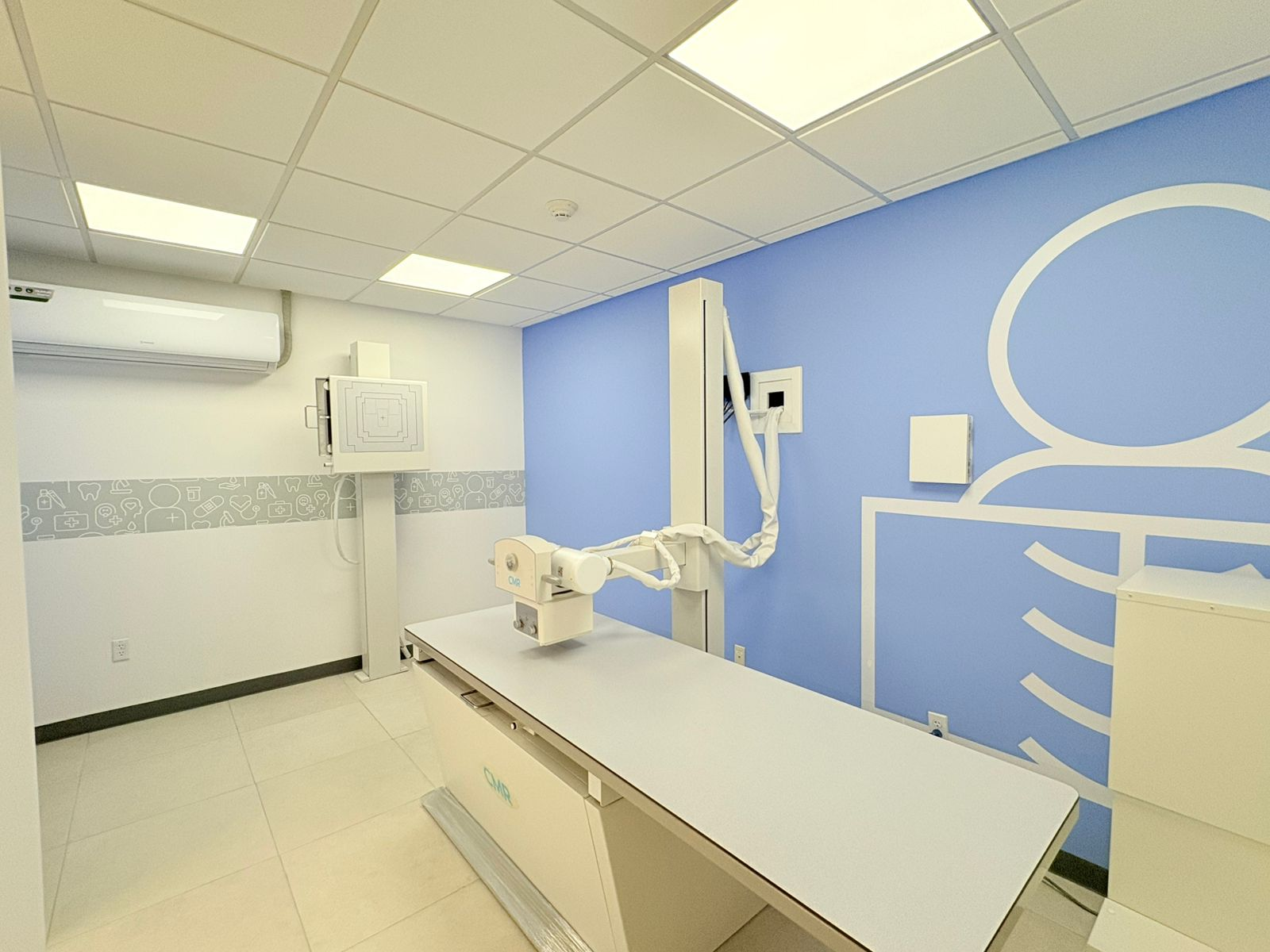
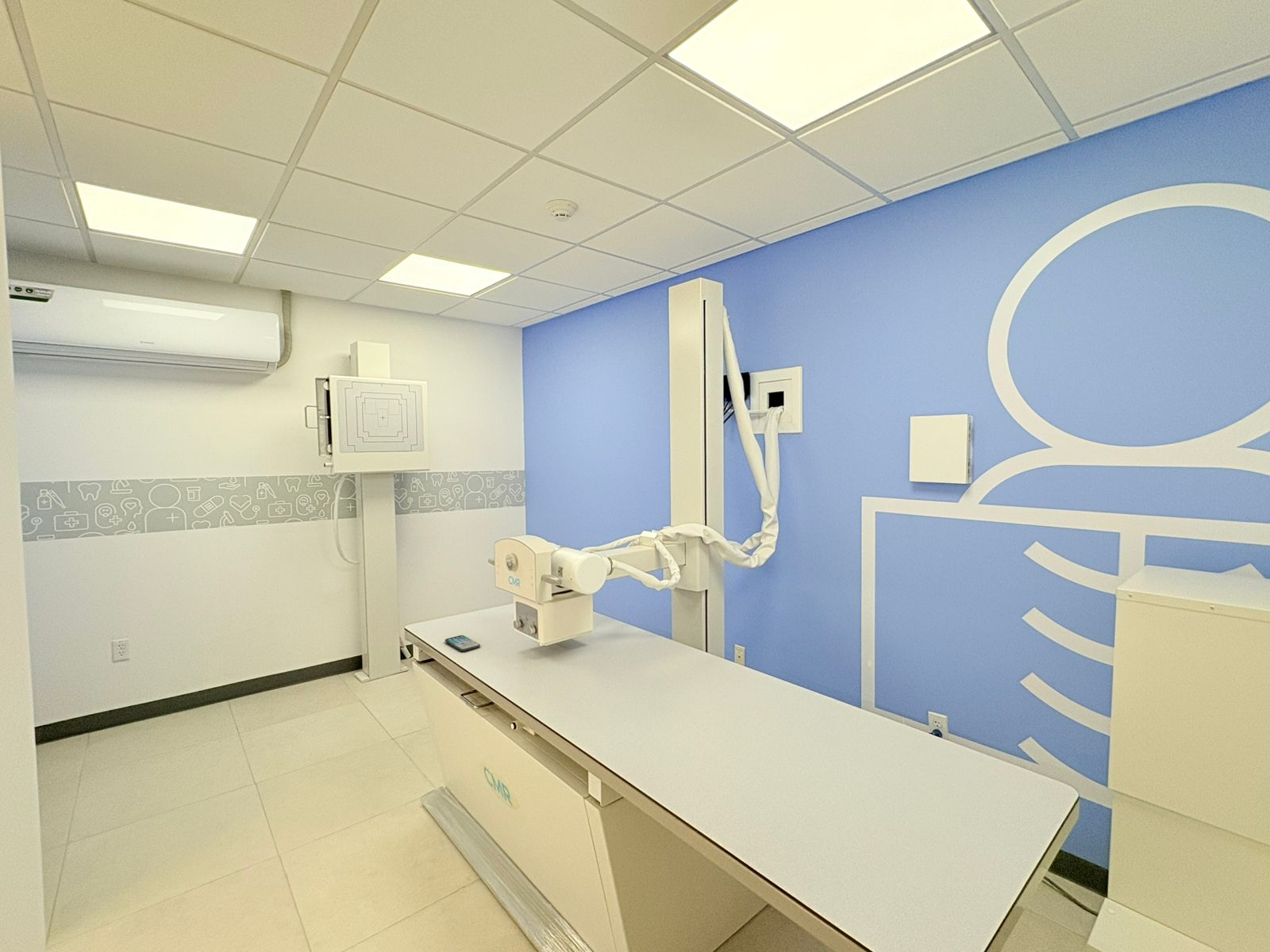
+ smartphone [444,635,481,652]
